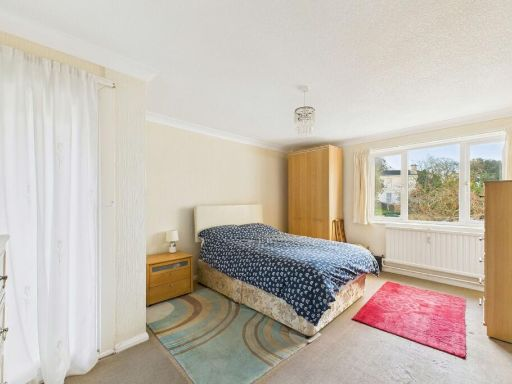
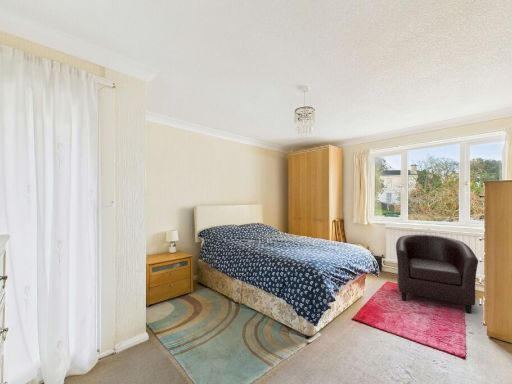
+ chair [395,233,479,315]
